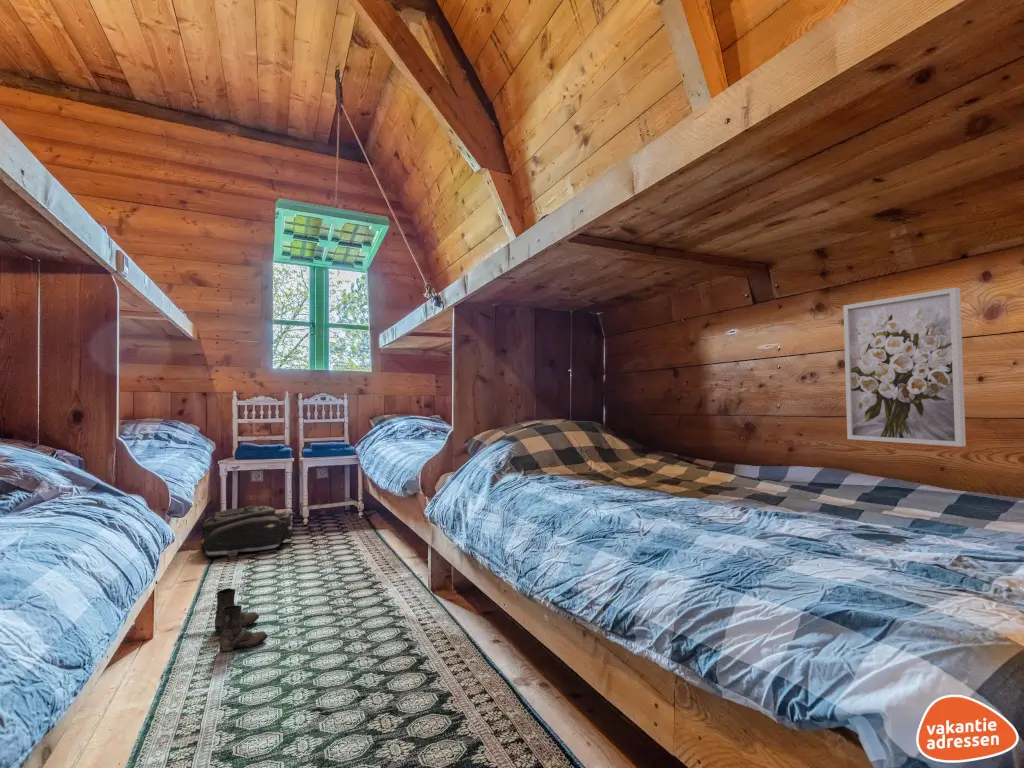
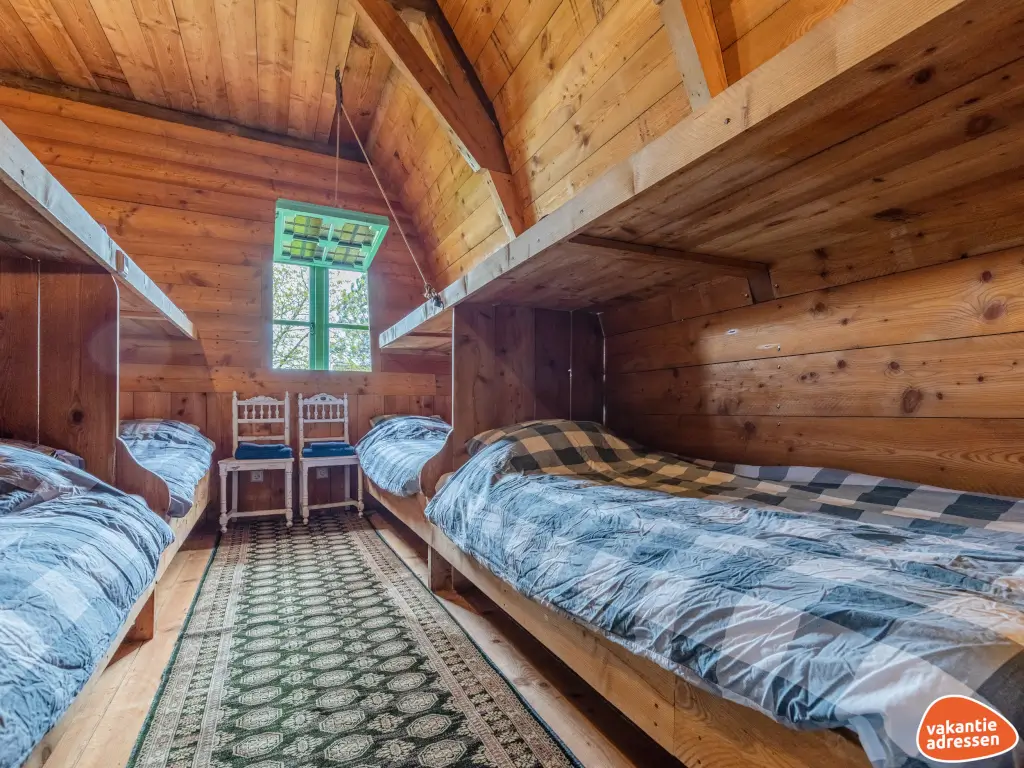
- boots [214,588,268,653]
- duffel bag [196,505,296,559]
- wall art [842,287,967,448]
